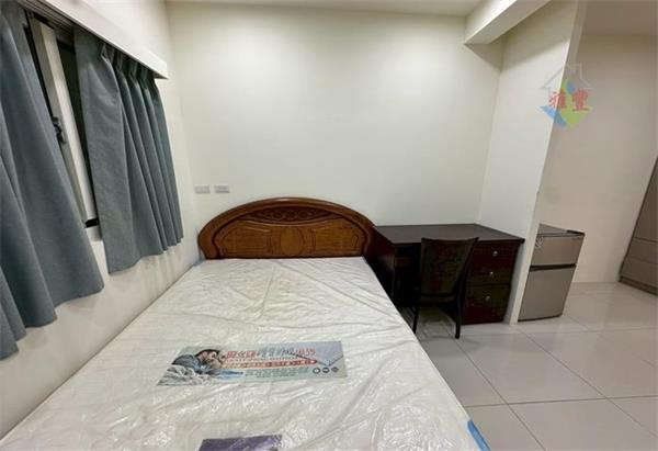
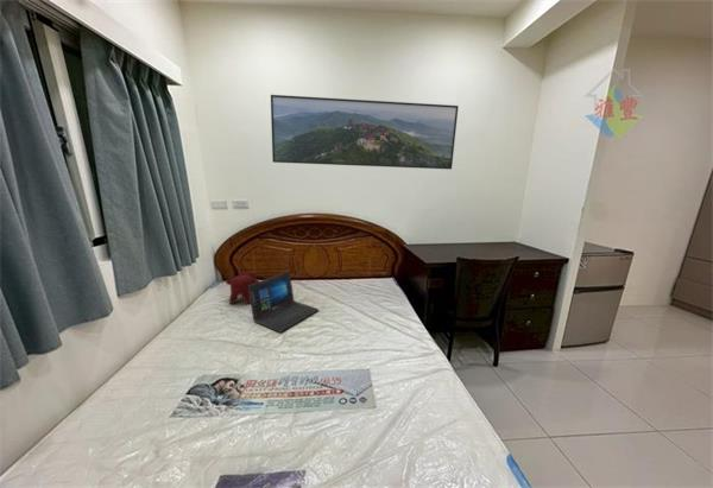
+ laptop [248,271,320,334]
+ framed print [270,94,460,171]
+ teddy bear [225,271,260,305]
